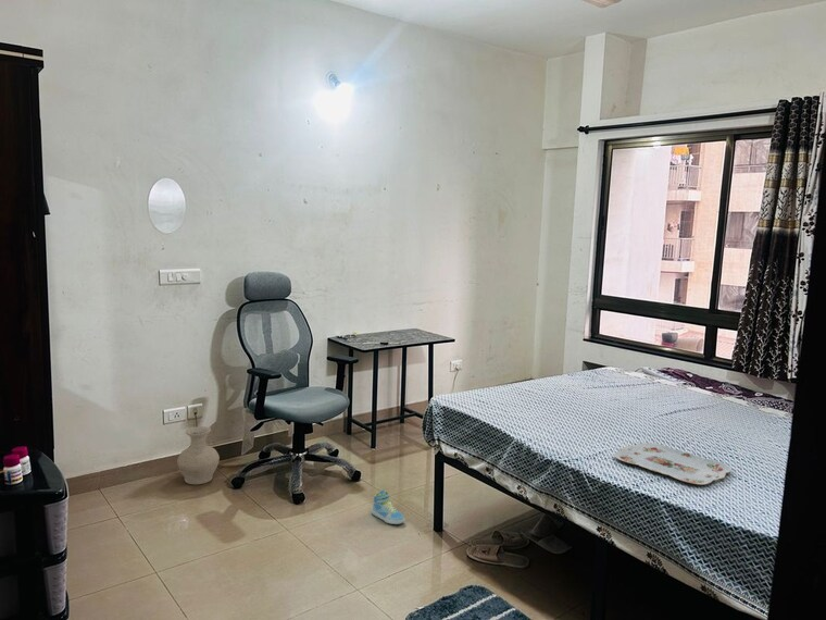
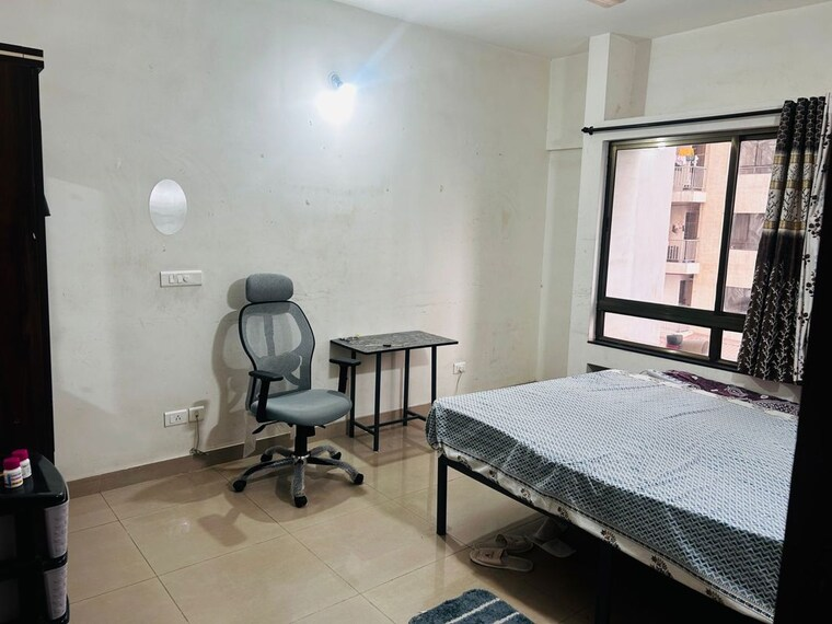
- vase [176,425,221,485]
- sneaker [371,489,405,525]
- serving tray [613,442,733,486]
